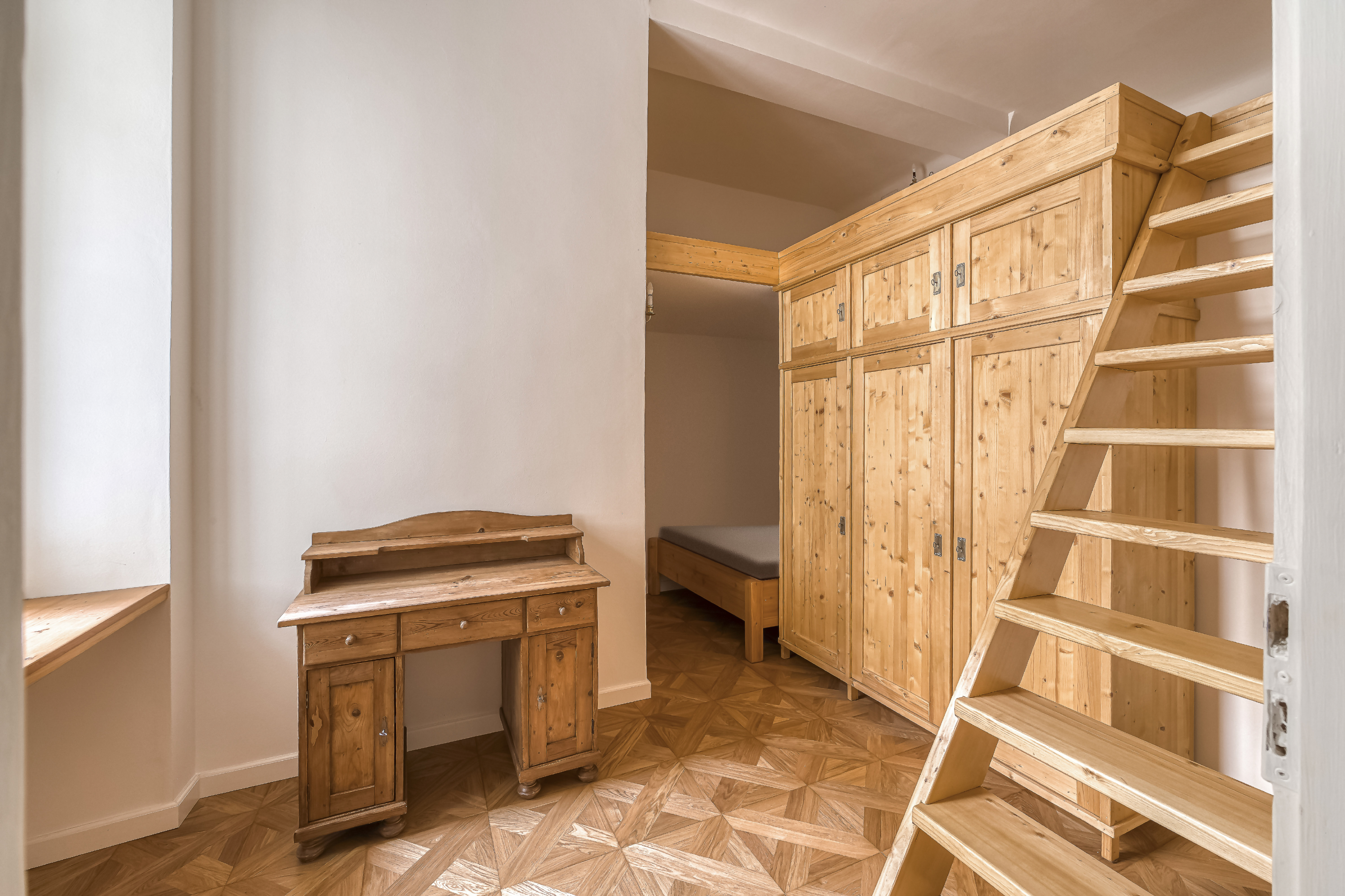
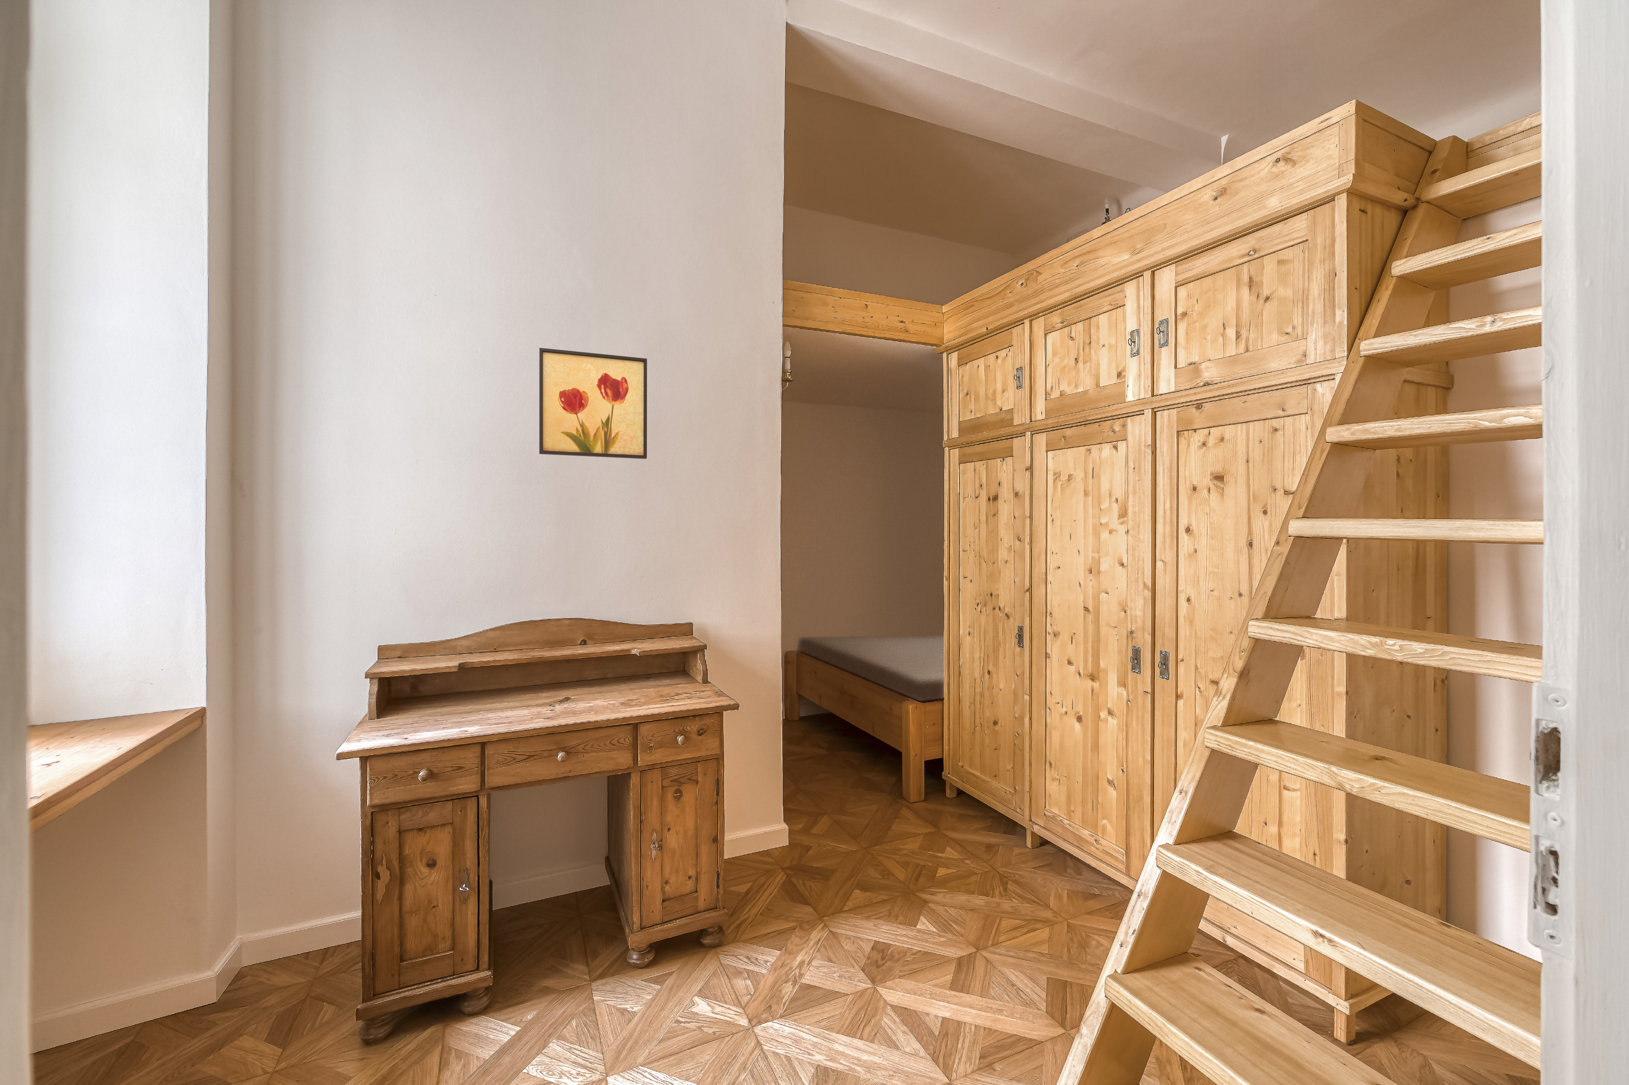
+ wall art [539,348,648,459]
